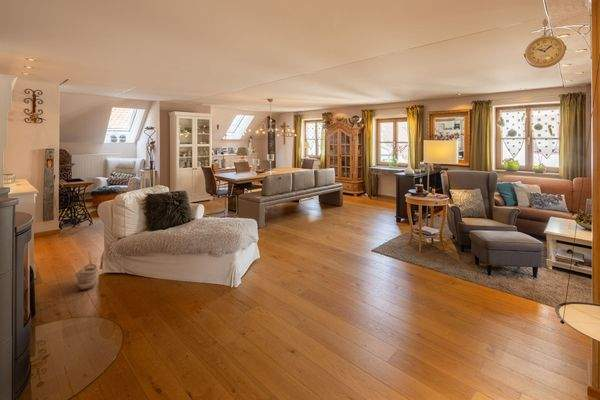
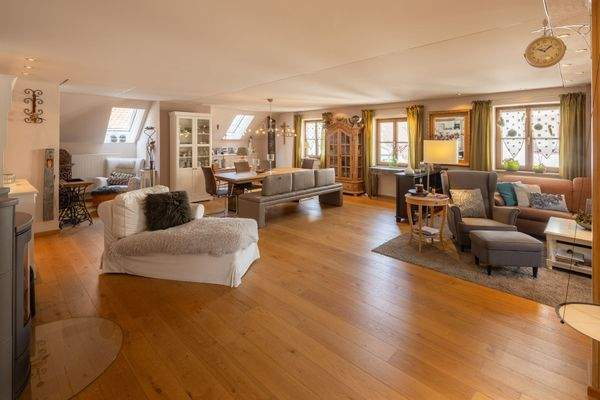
- basket [75,250,98,291]
